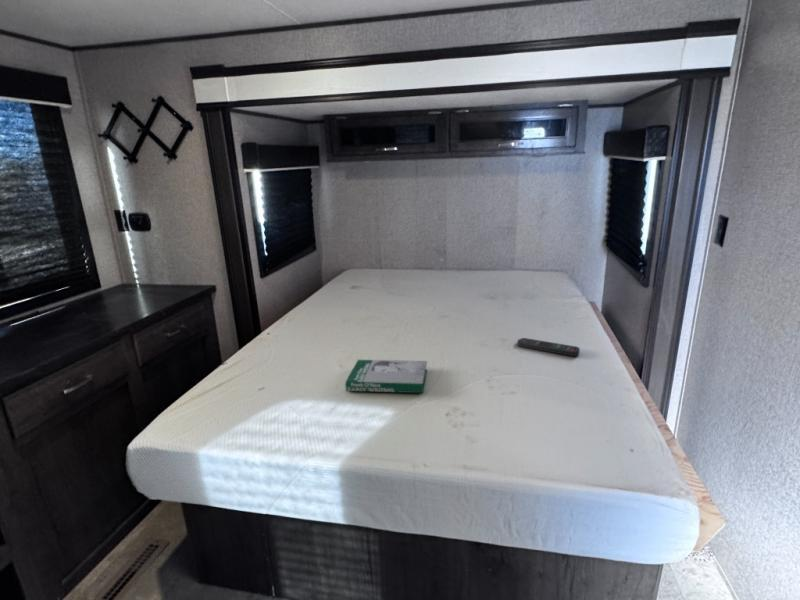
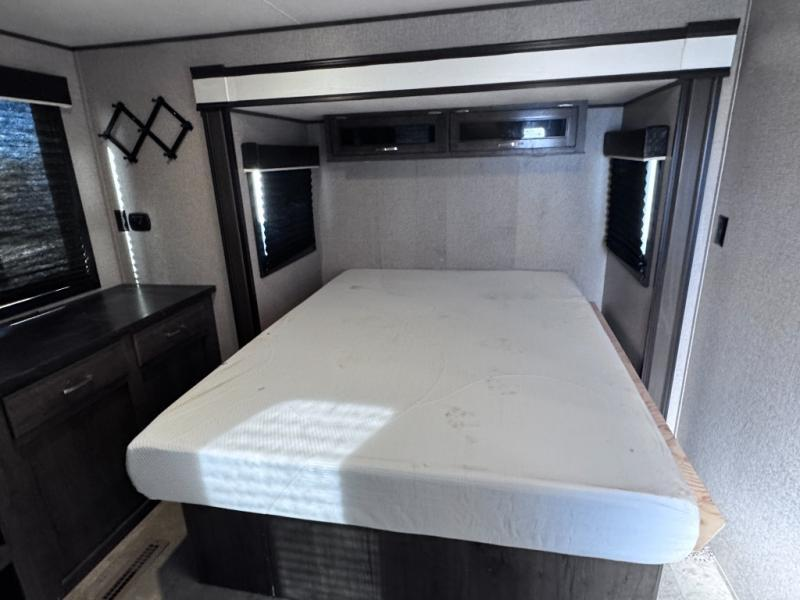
- book [344,359,428,394]
- remote control [516,337,581,357]
